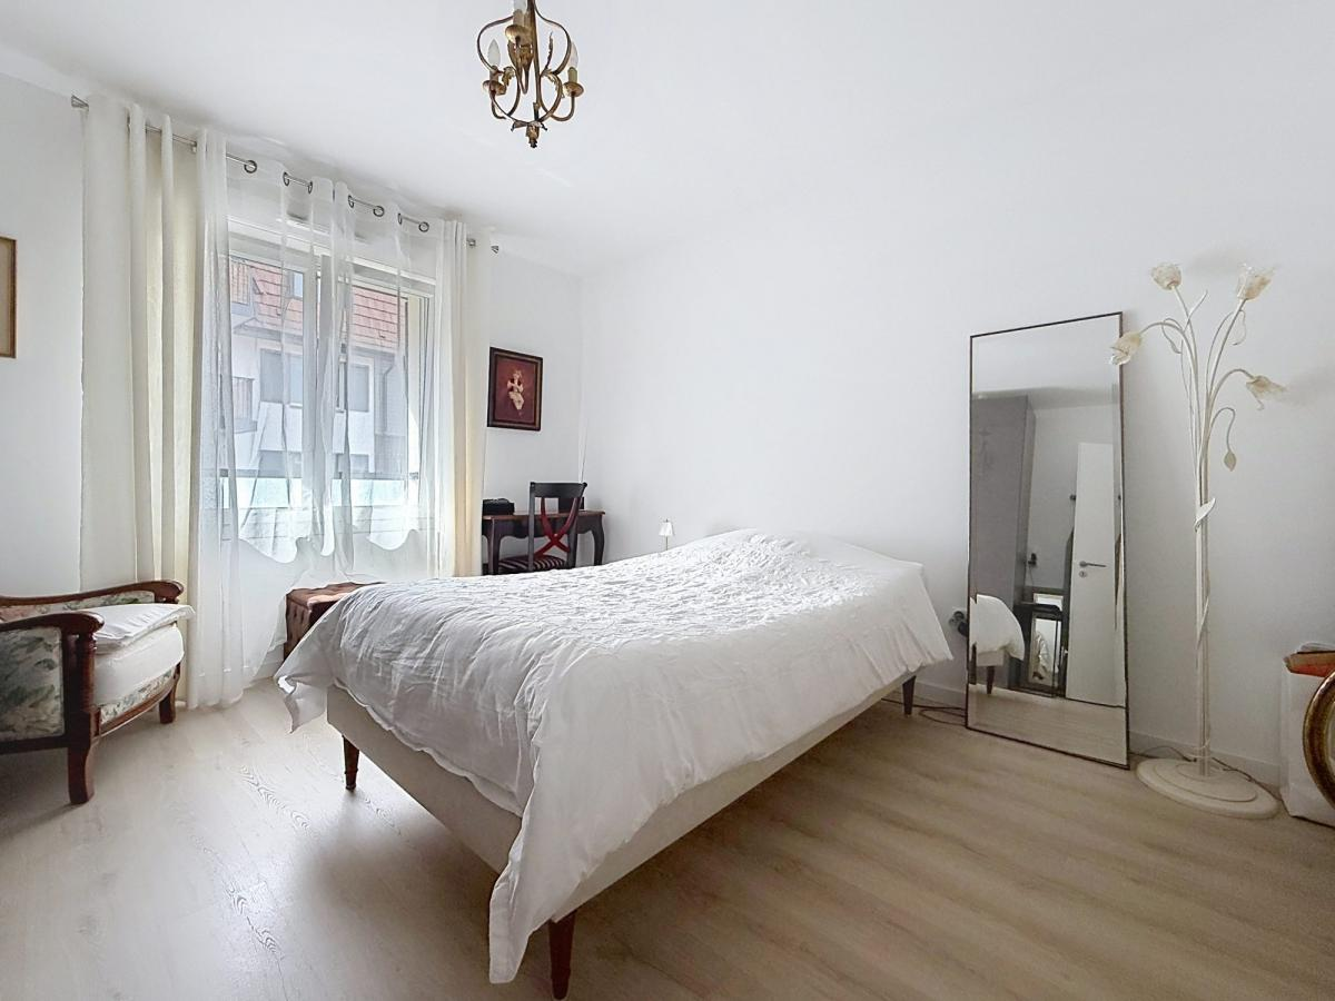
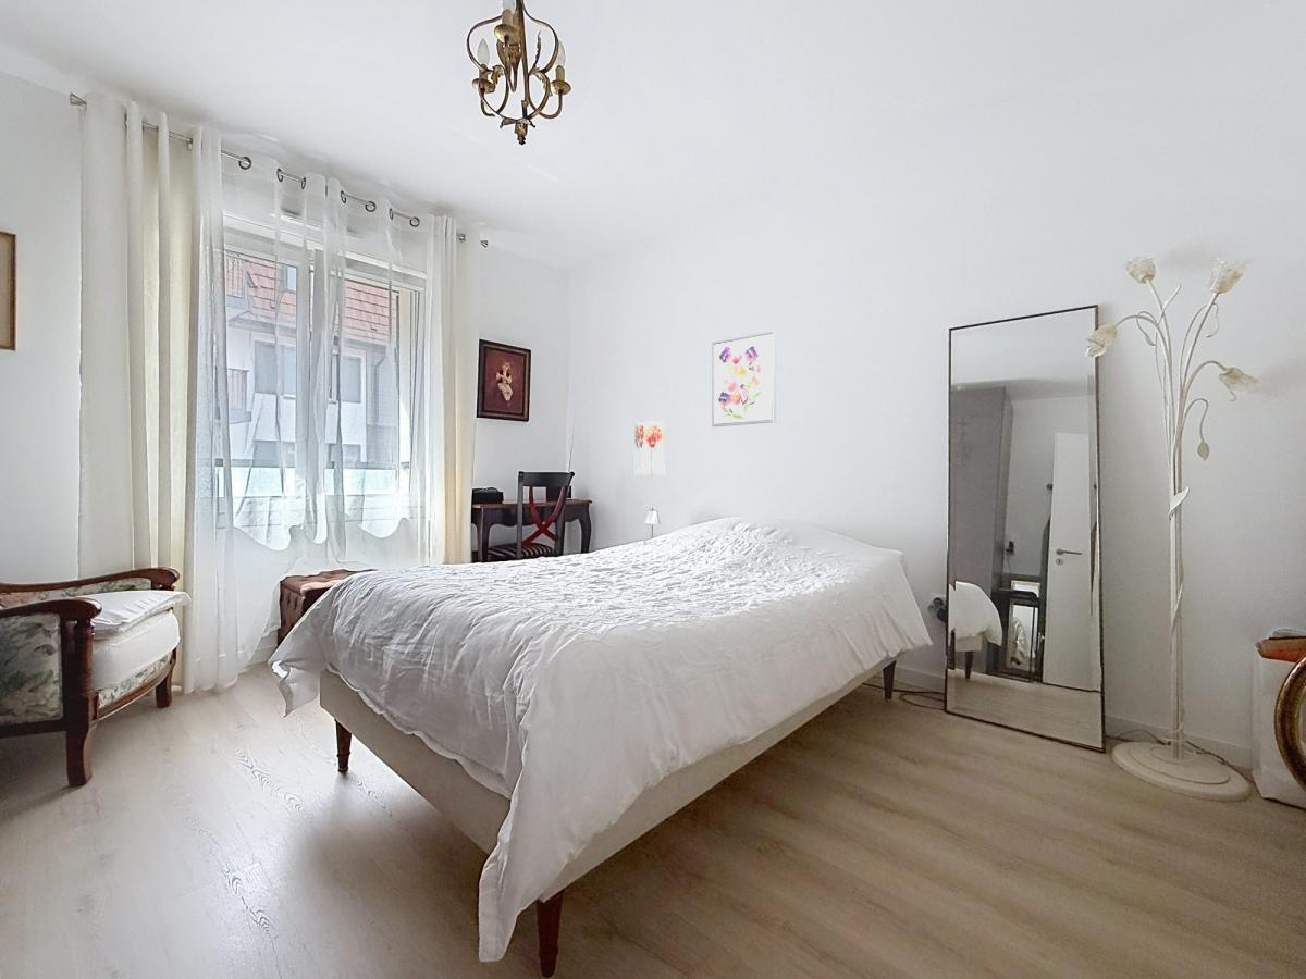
+ wall art [711,330,778,427]
+ wall art [634,420,666,475]
